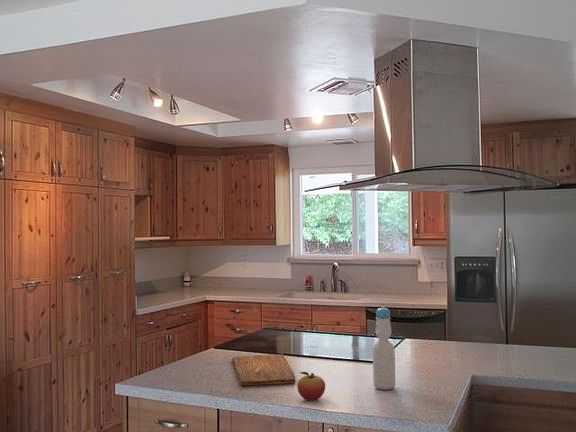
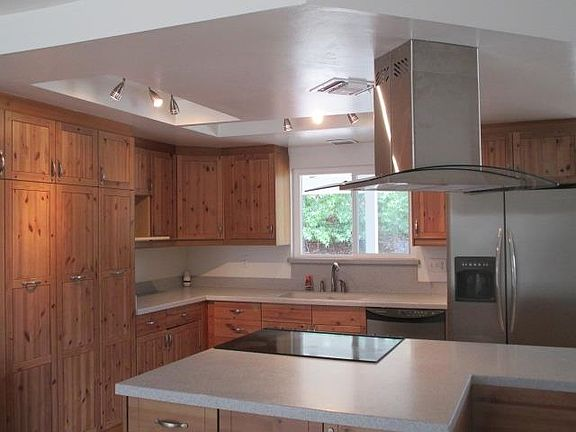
- cutting board [231,353,296,386]
- bottle [372,306,396,391]
- fruit [296,371,326,401]
